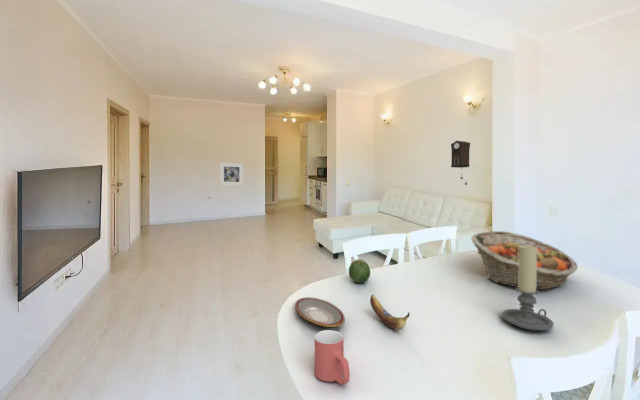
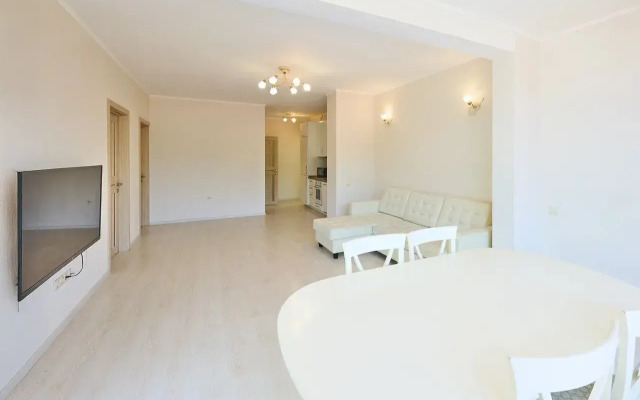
- candle holder [500,245,555,331]
- banana [369,294,411,331]
- fruit [348,258,371,284]
- fruit basket [470,230,579,291]
- mug [314,329,351,386]
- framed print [219,162,244,186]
- pendulum clock [450,140,471,186]
- plate [294,296,346,328]
